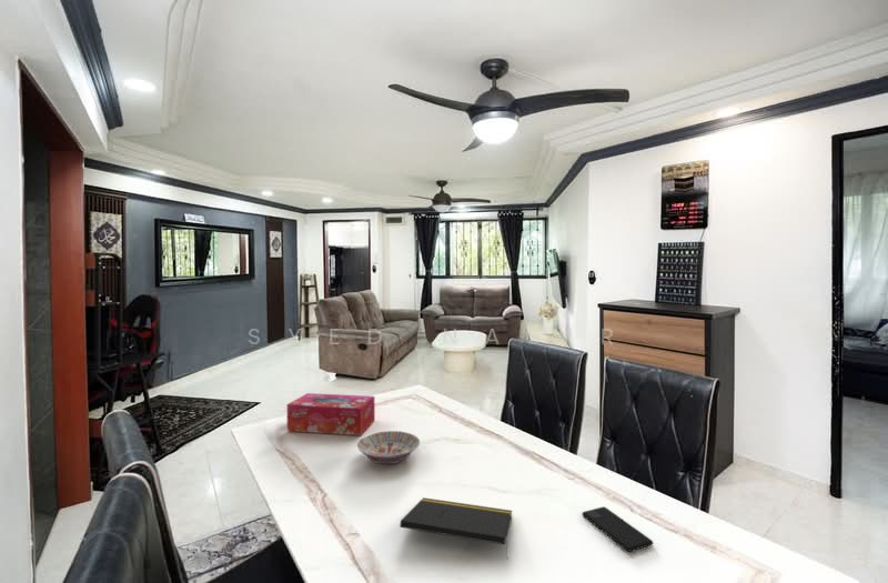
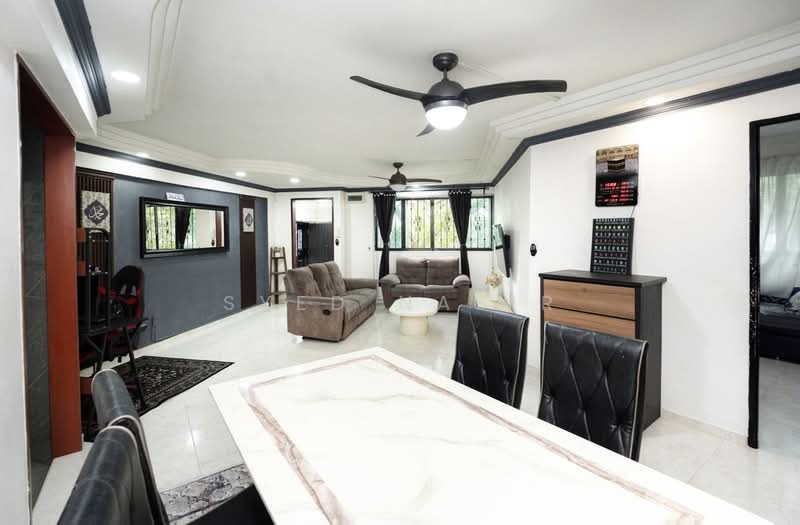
- notepad [398,496,513,561]
- smartphone [582,505,654,553]
- tissue box [286,392,376,436]
- bowl [356,430,421,465]
